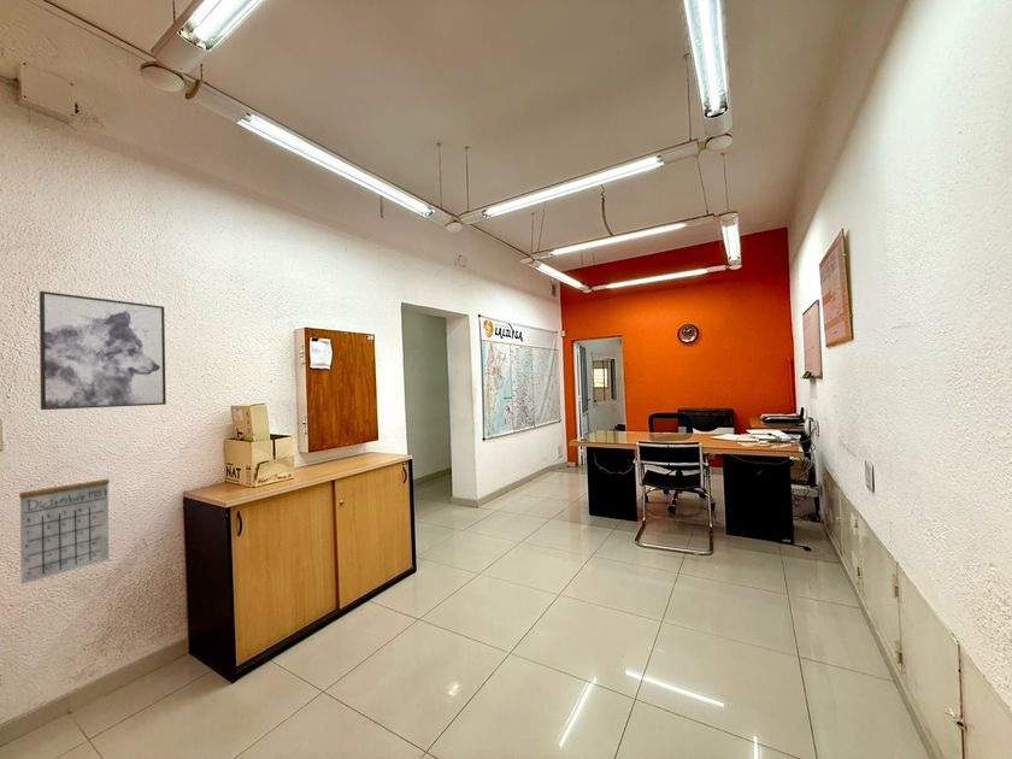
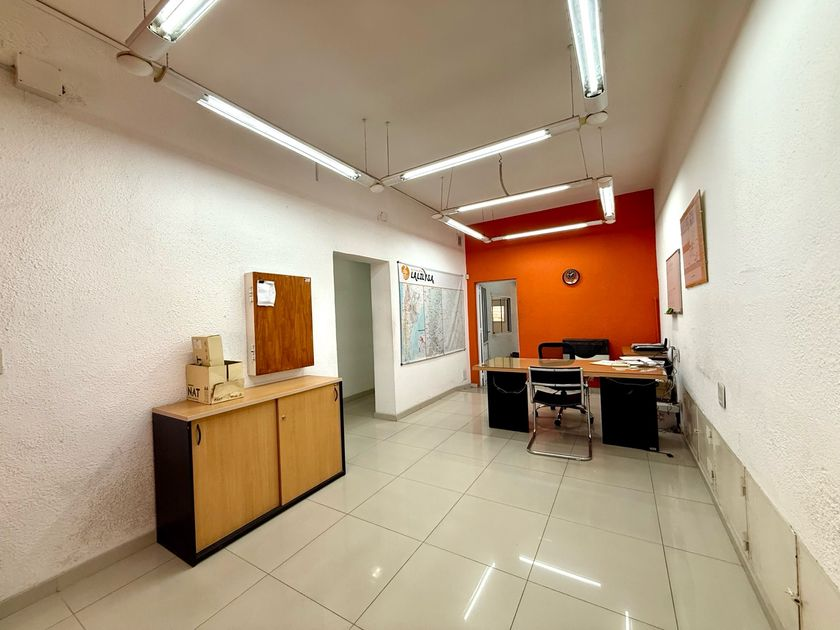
- wall art [39,290,167,411]
- calendar [18,464,111,586]
